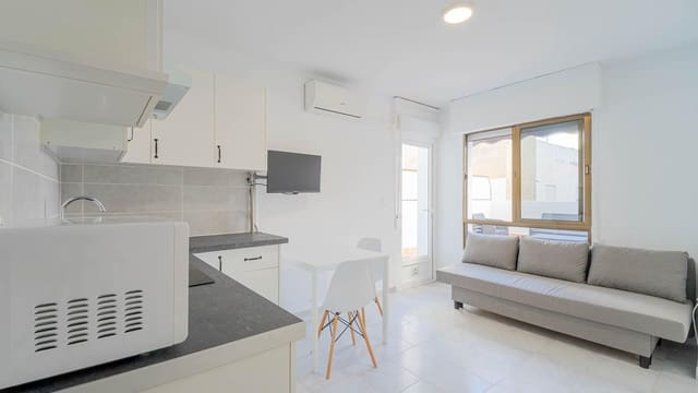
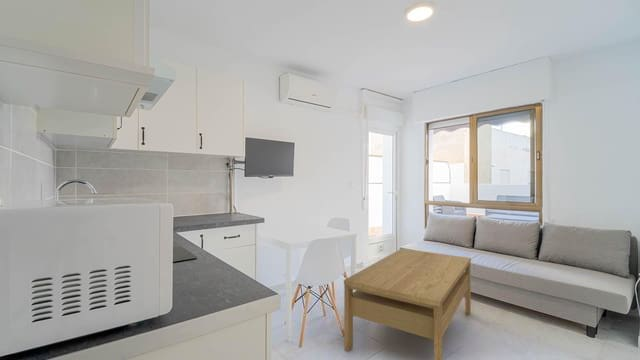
+ coffee table [343,248,472,360]
